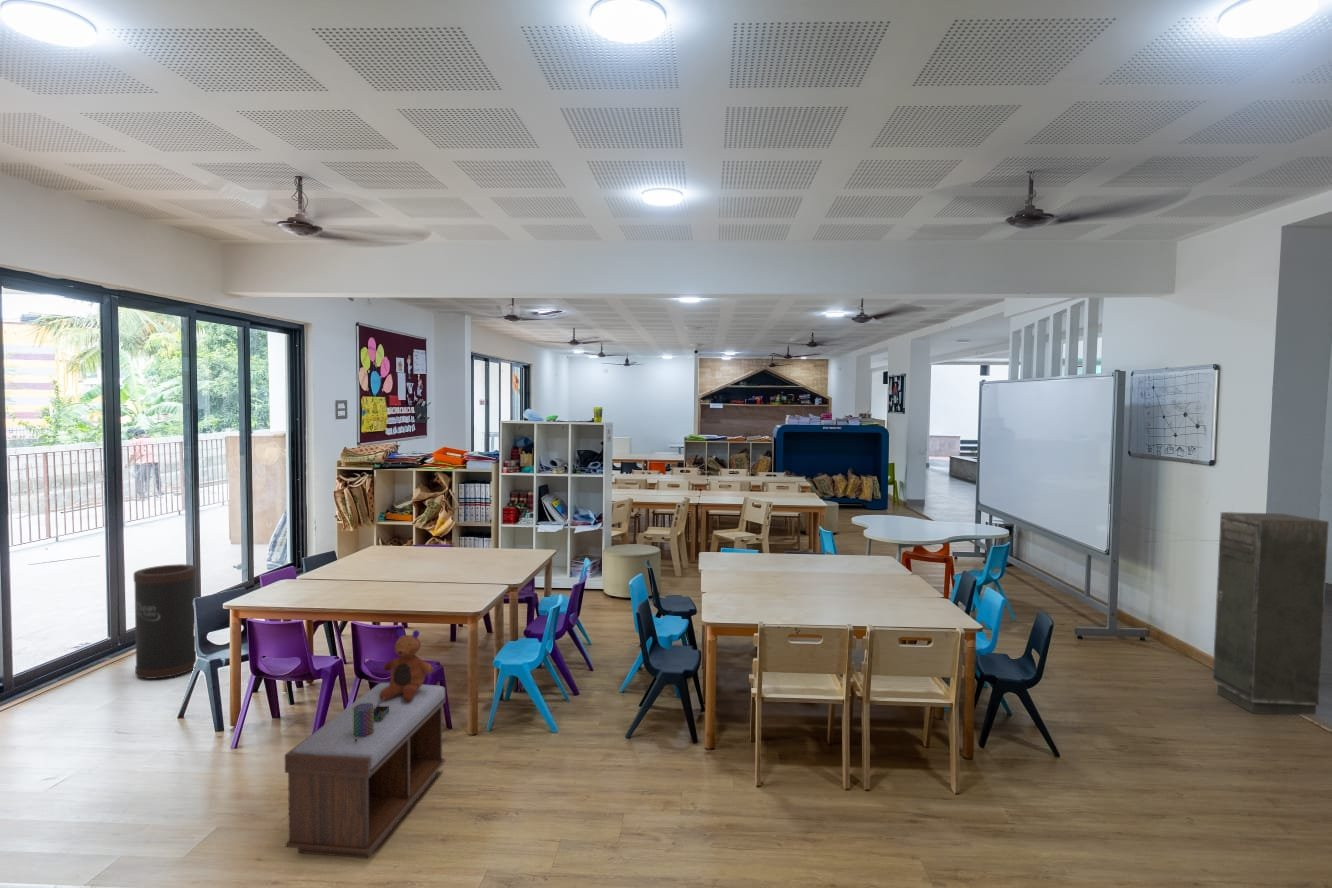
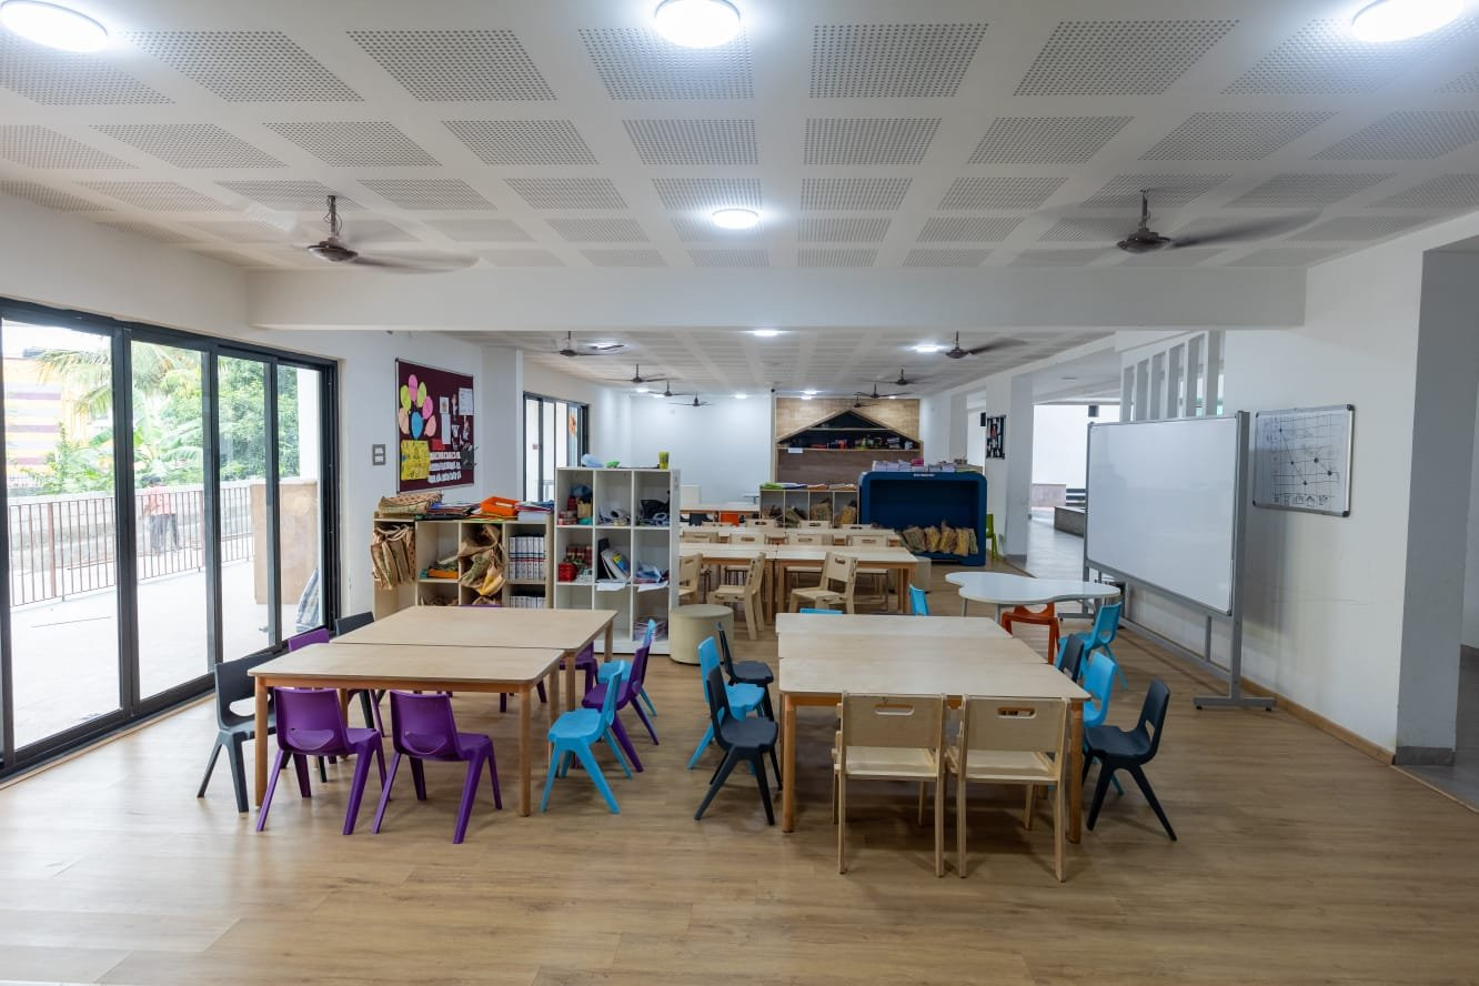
- bench [284,682,446,860]
- storage cabinet [1211,511,1330,717]
- toy block set [353,697,390,742]
- trash can [133,563,198,680]
- toy [379,628,434,702]
